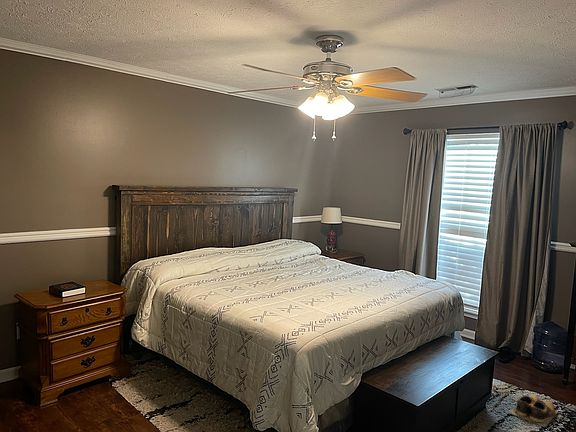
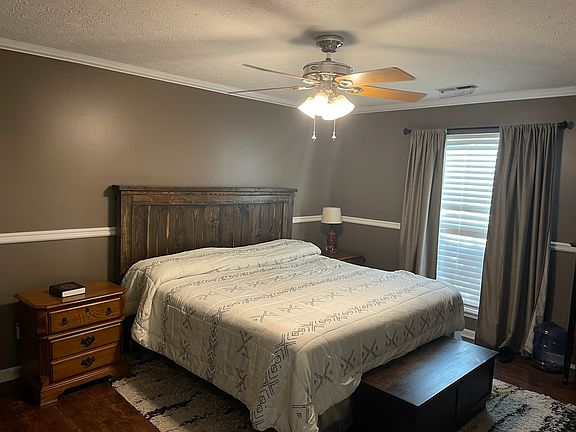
- shoes [508,394,559,428]
